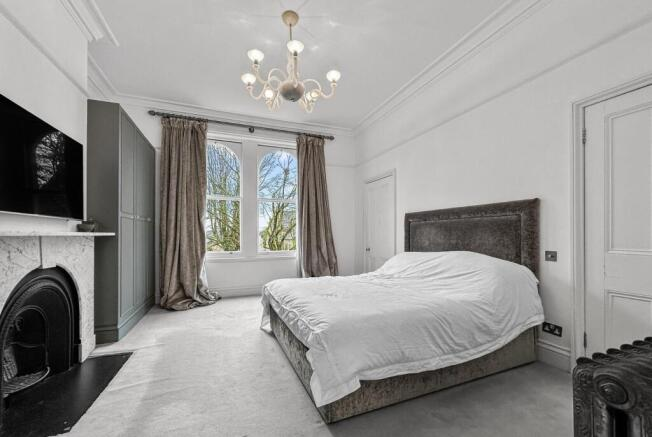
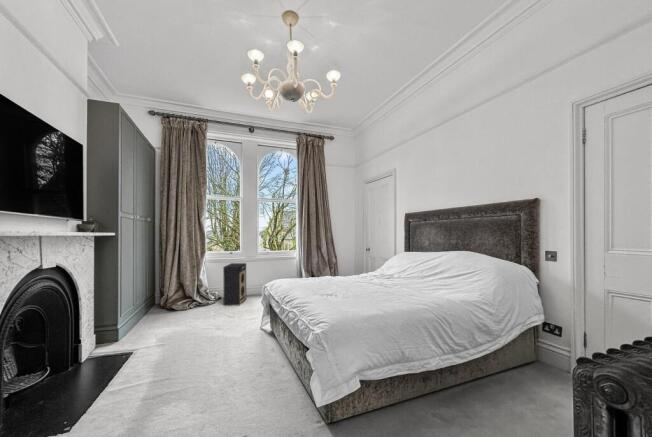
+ speaker [222,262,247,307]
